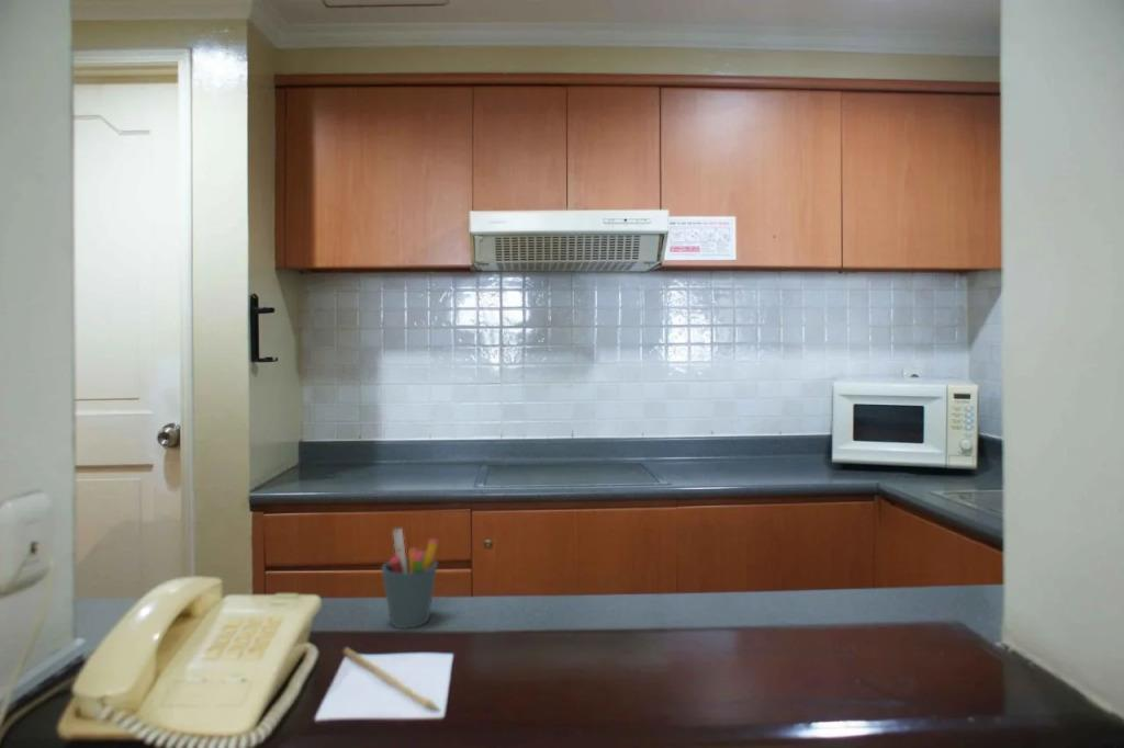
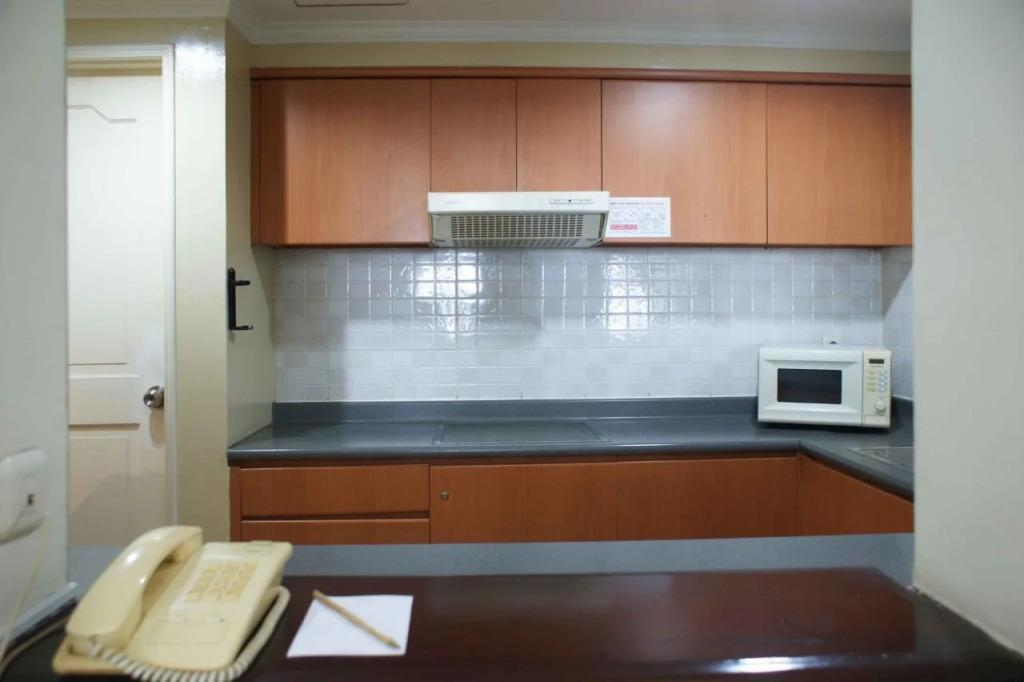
- pen holder [381,528,439,630]
